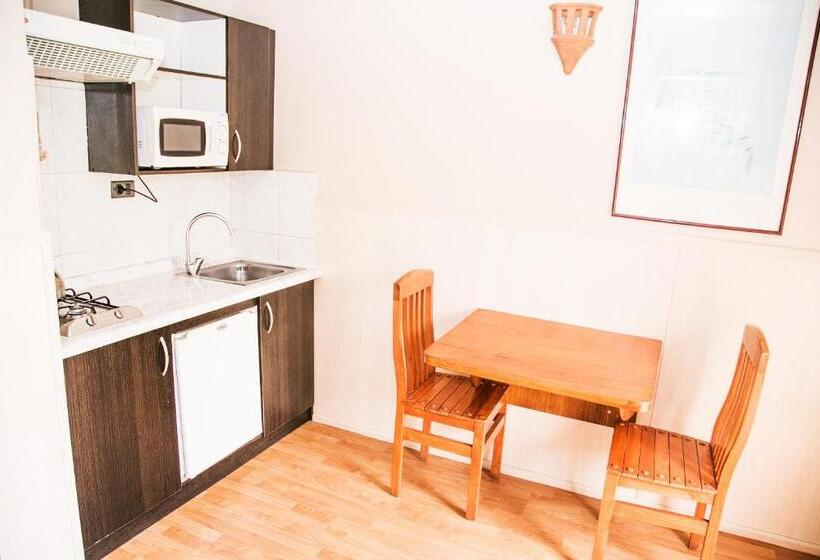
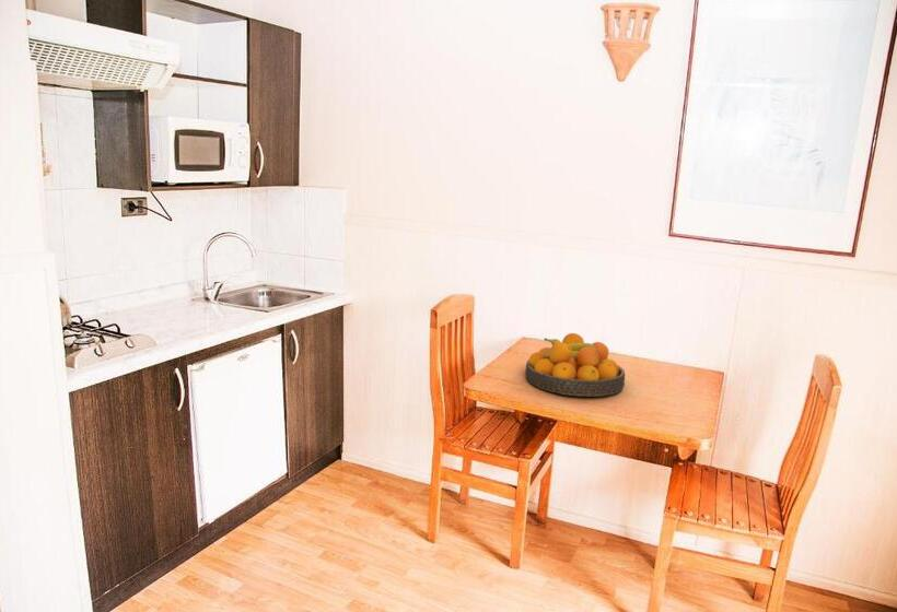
+ fruit bowl [524,332,626,398]
